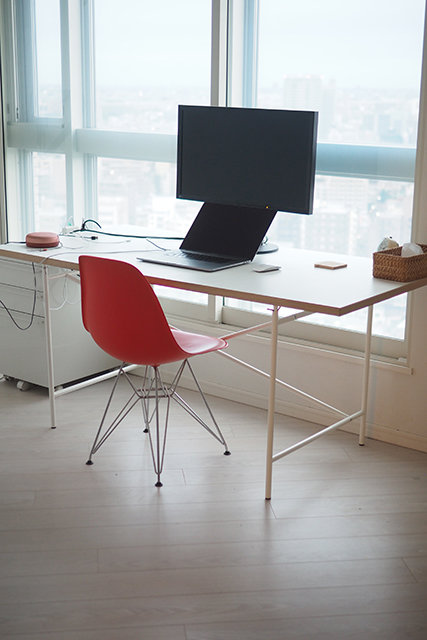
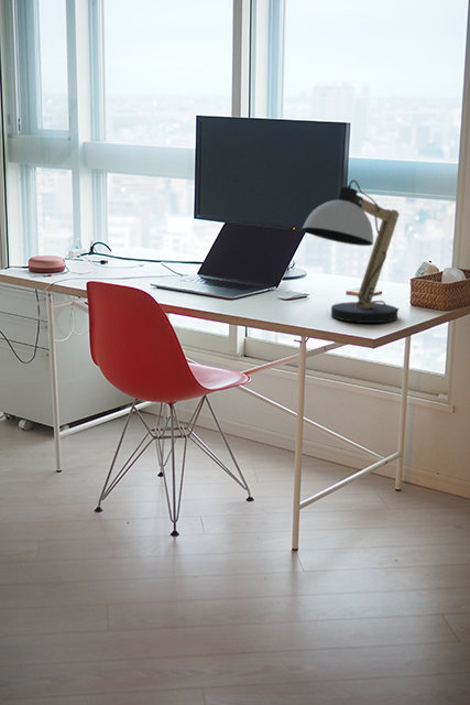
+ desk lamp [302,178,401,324]
